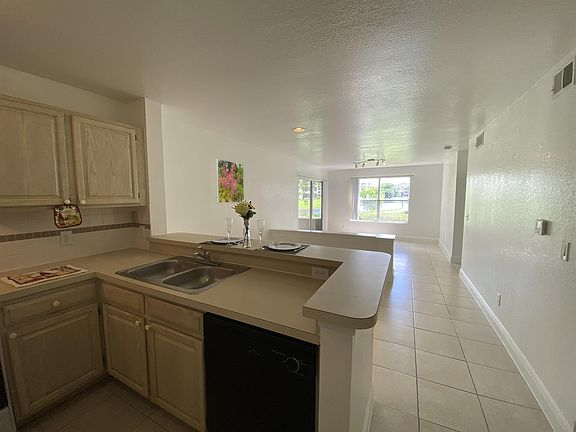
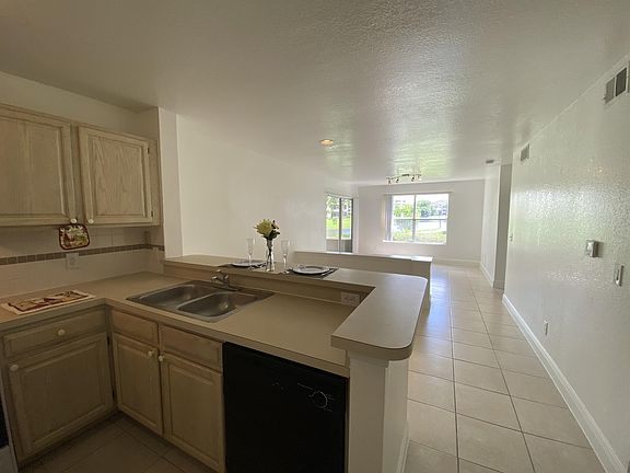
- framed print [215,158,245,204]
